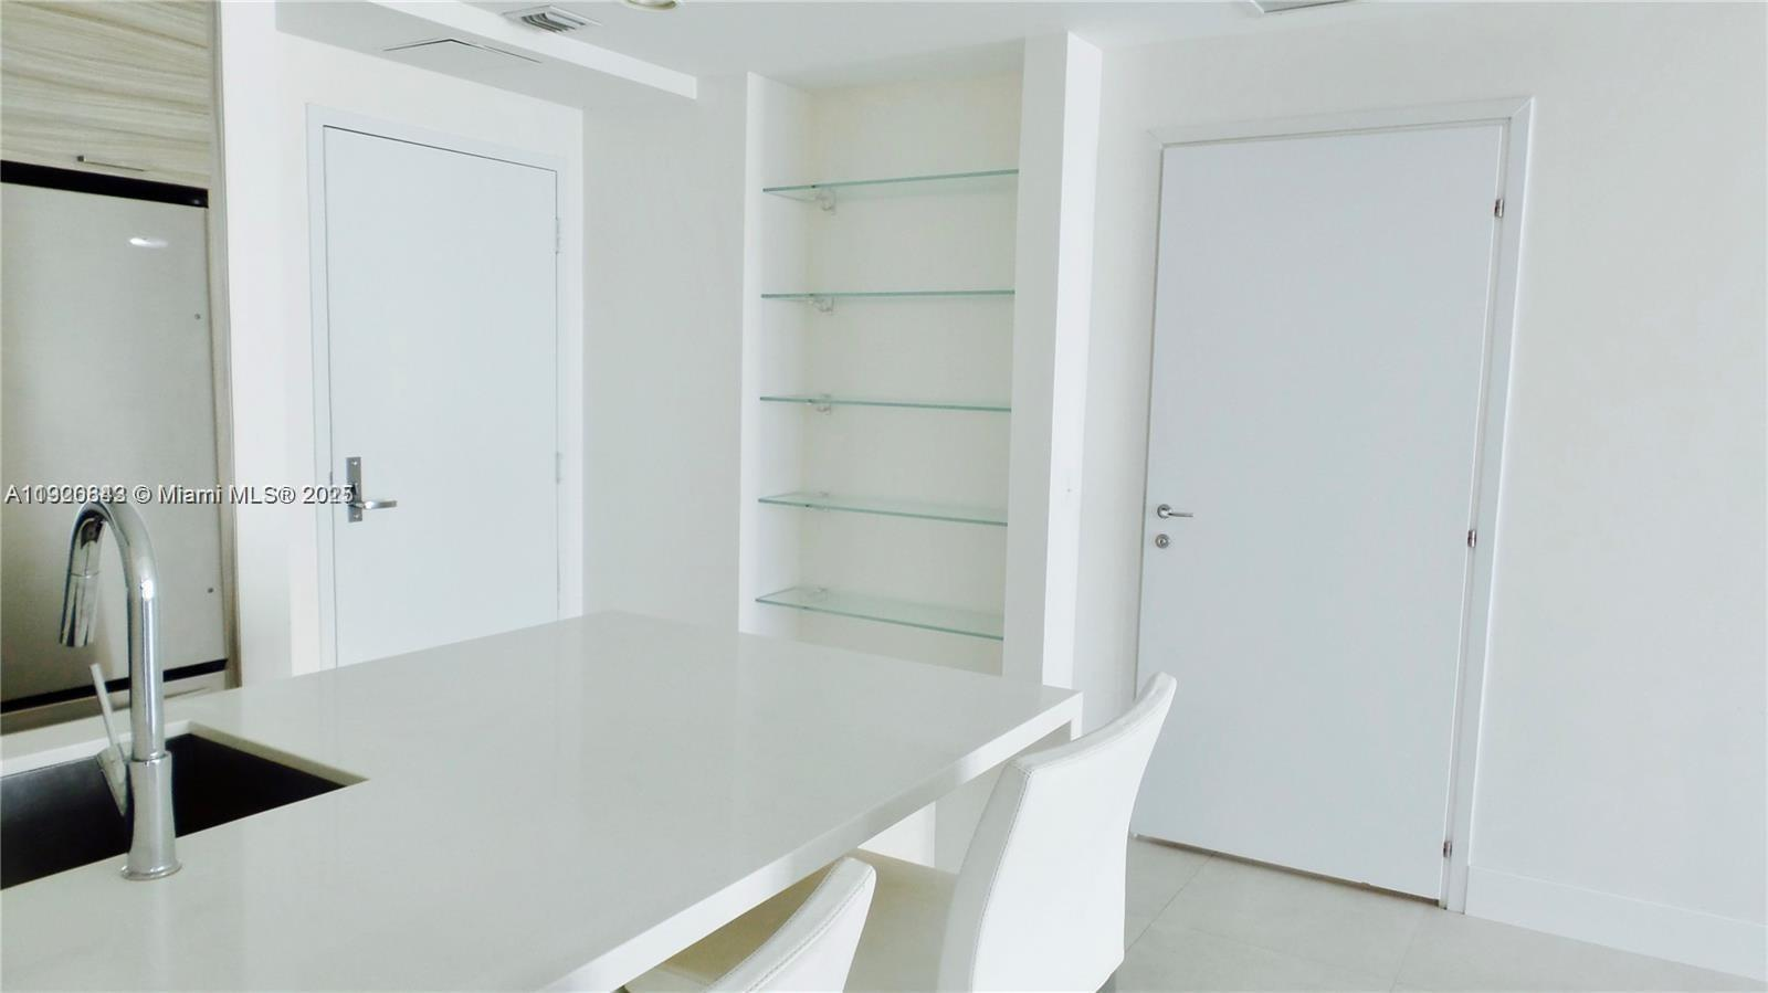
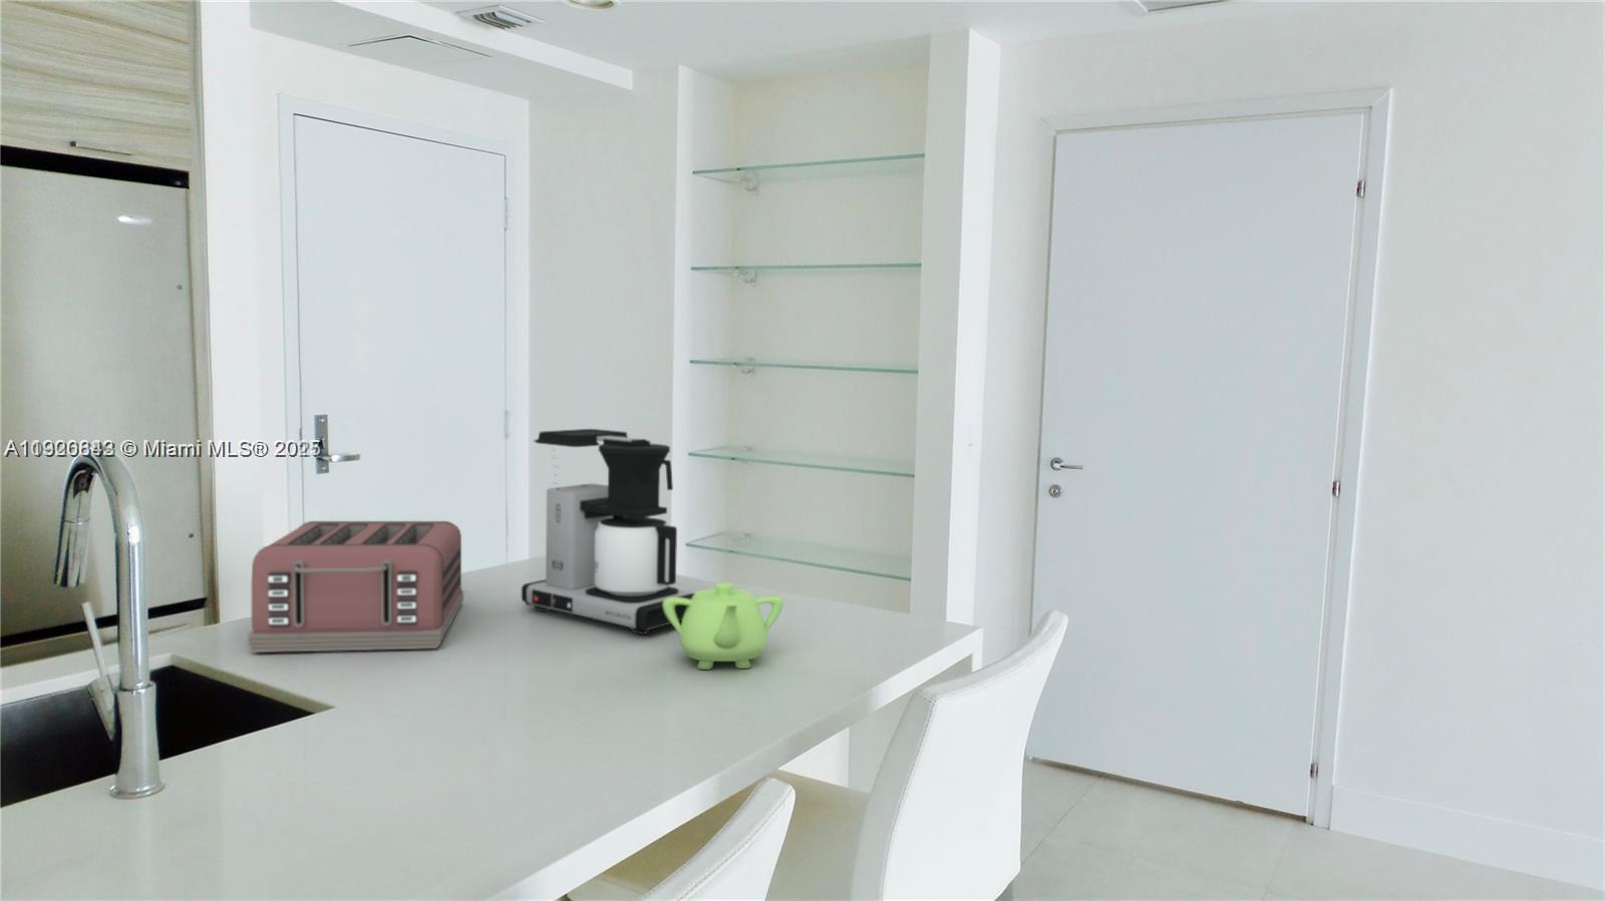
+ coffee maker [520,428,697,636]
+ teapot [664,582,785,671]
+ toaster [247,520,465,653]
